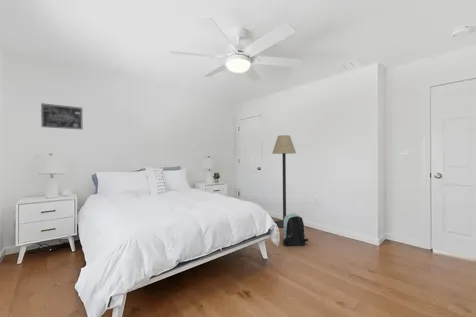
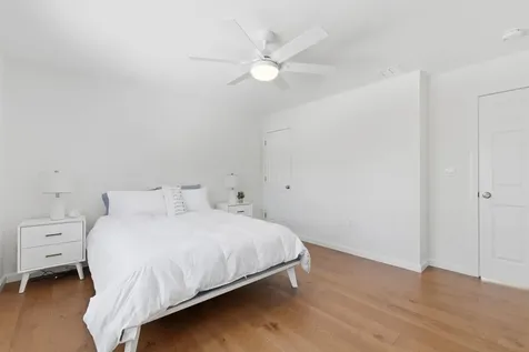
- wall art [40,102,83,130]
- backpack [282,213,309,247]
- floor lamp [271,134,297,229]
